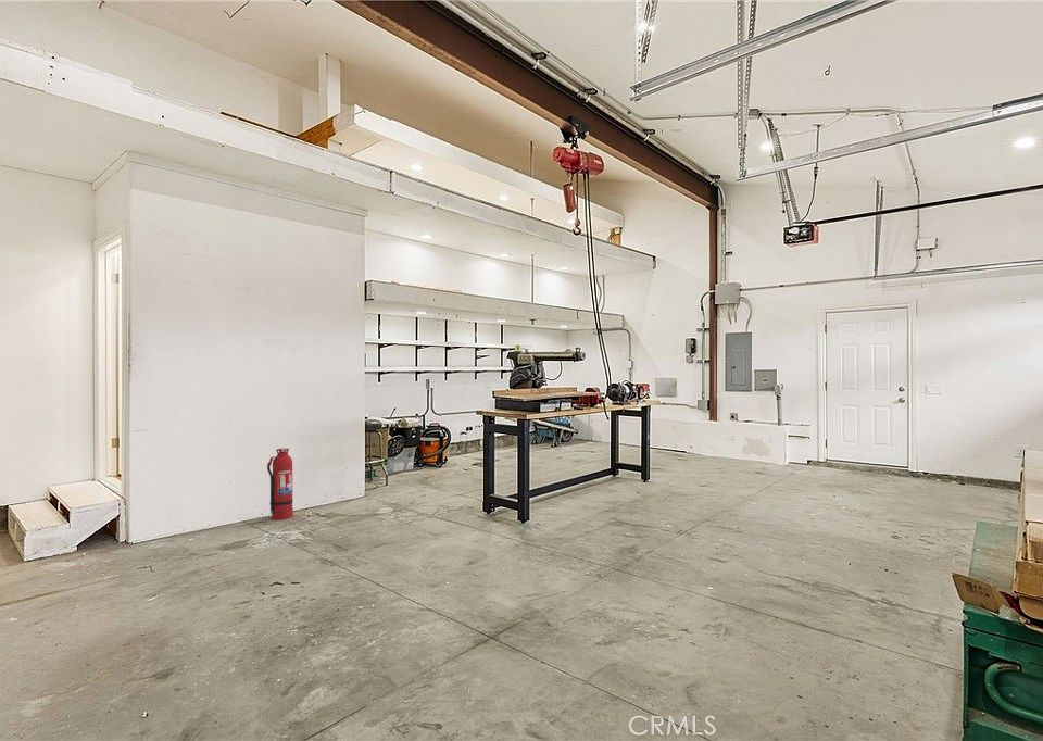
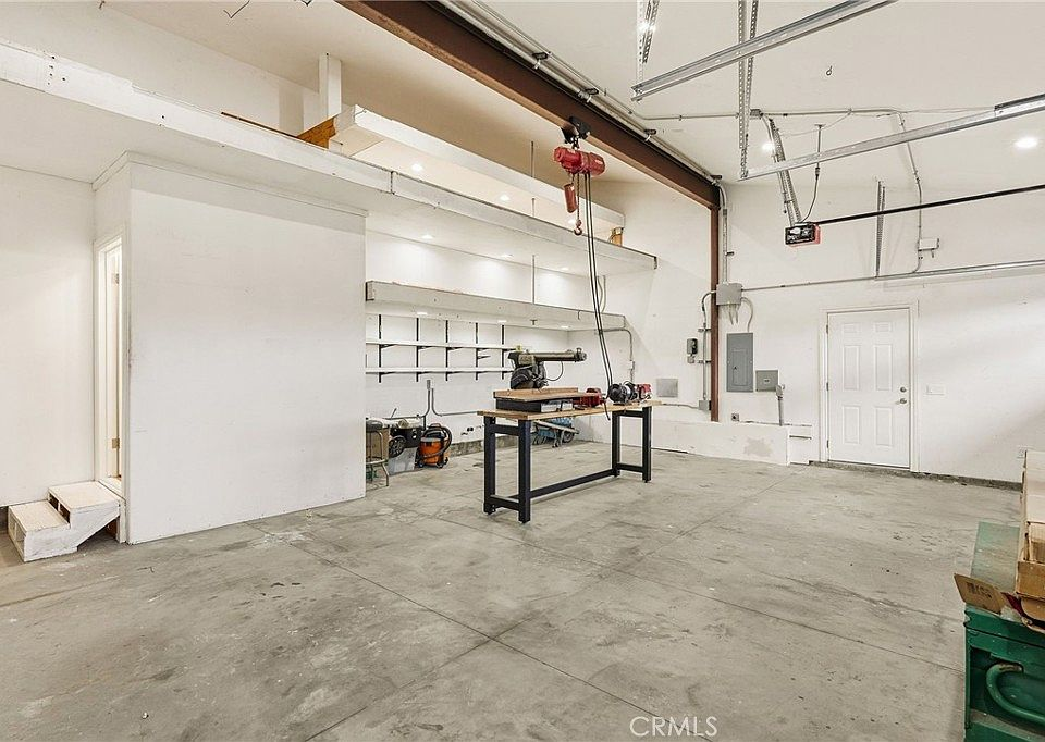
- fire extinguisher [266,448,294,520]
